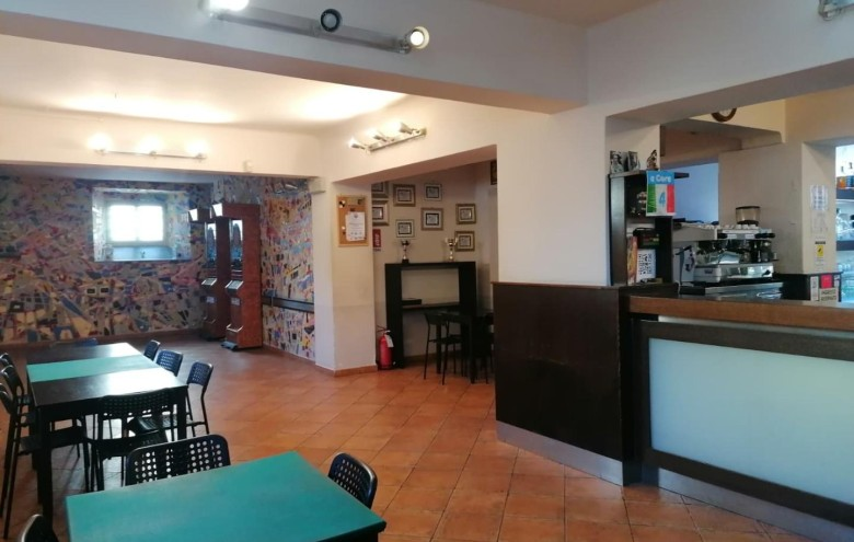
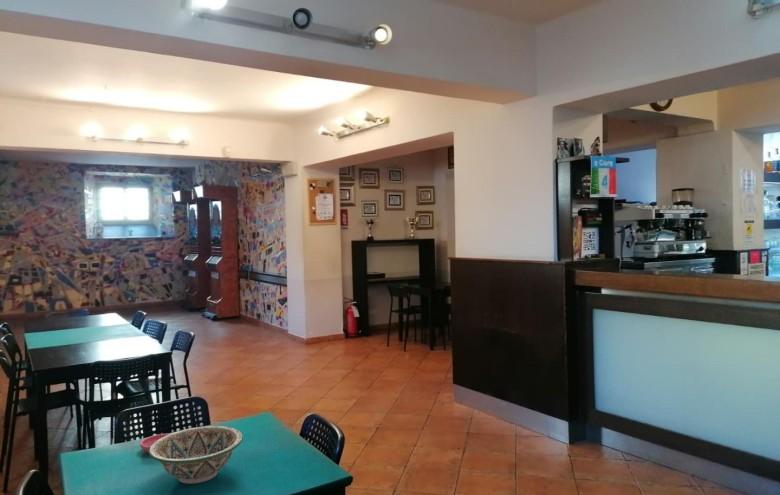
+ saucer [139,433,170,454]
+ decorative bowl [148,425,244,485]
